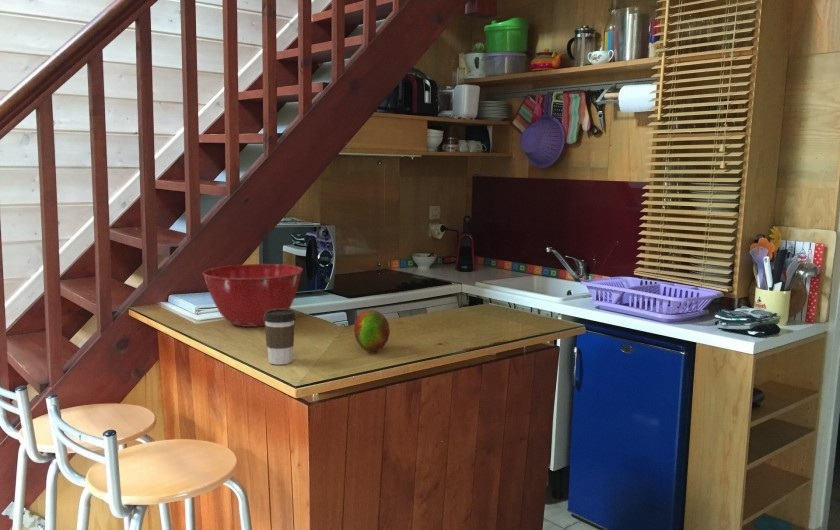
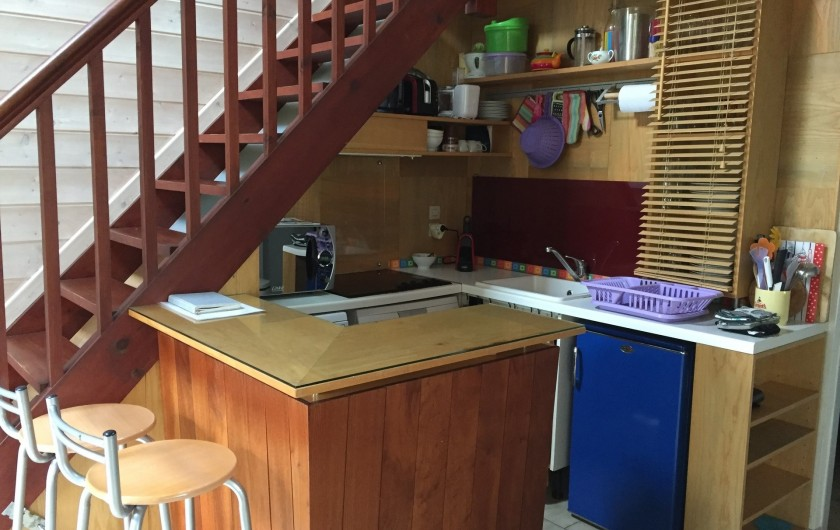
- coffee cup [264,309,297,365]
- fruit [353,309,391,353]
- mixing bowl [202,263,304,328]
